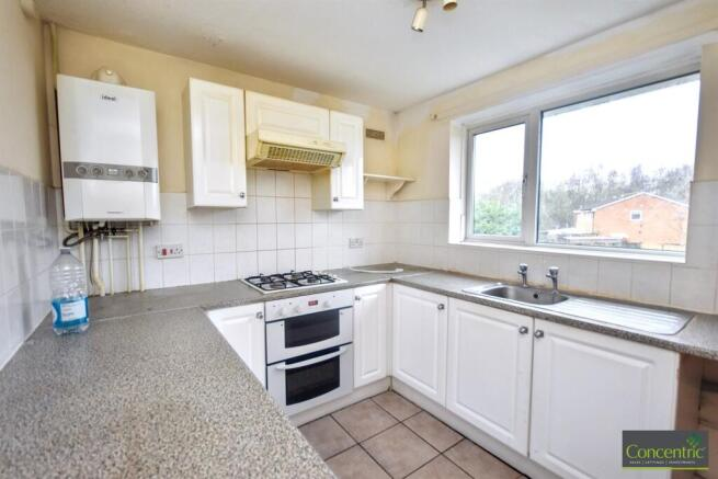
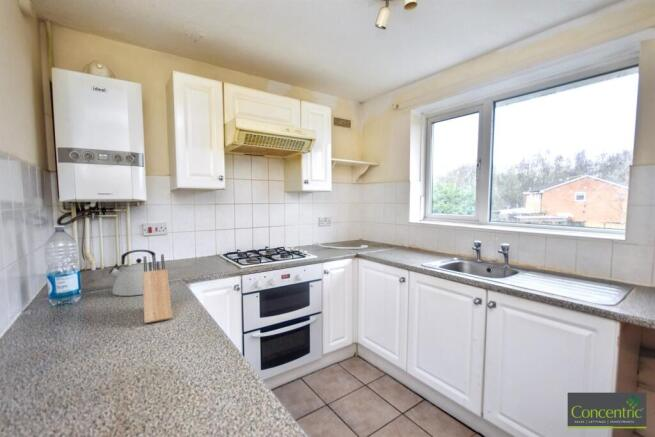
+ knife block [142,253,173,324]
+ kettle [108,249,157,297]
